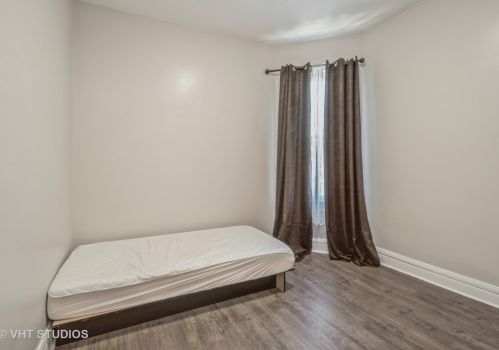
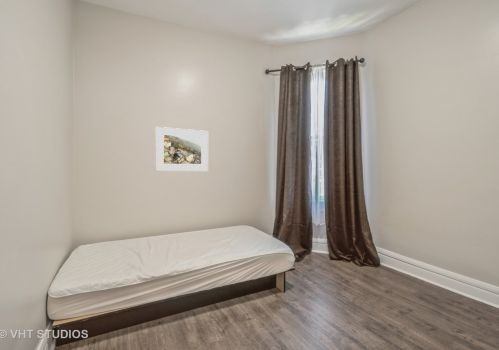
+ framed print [155,126,209,172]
